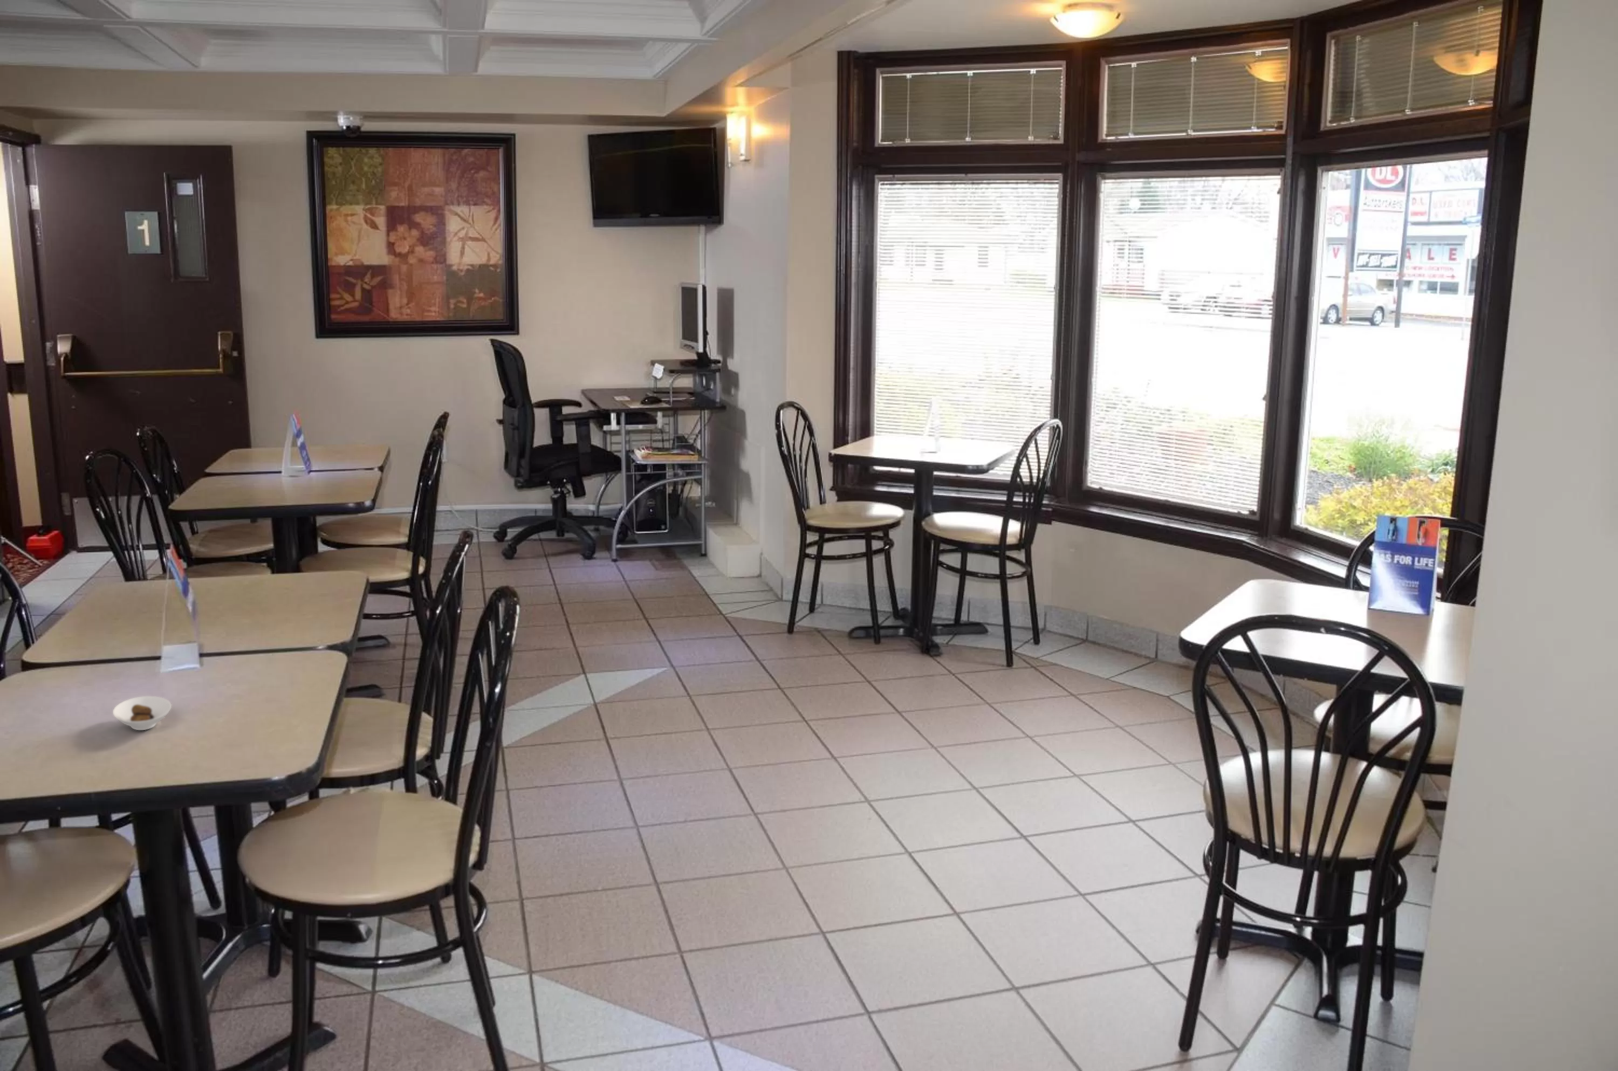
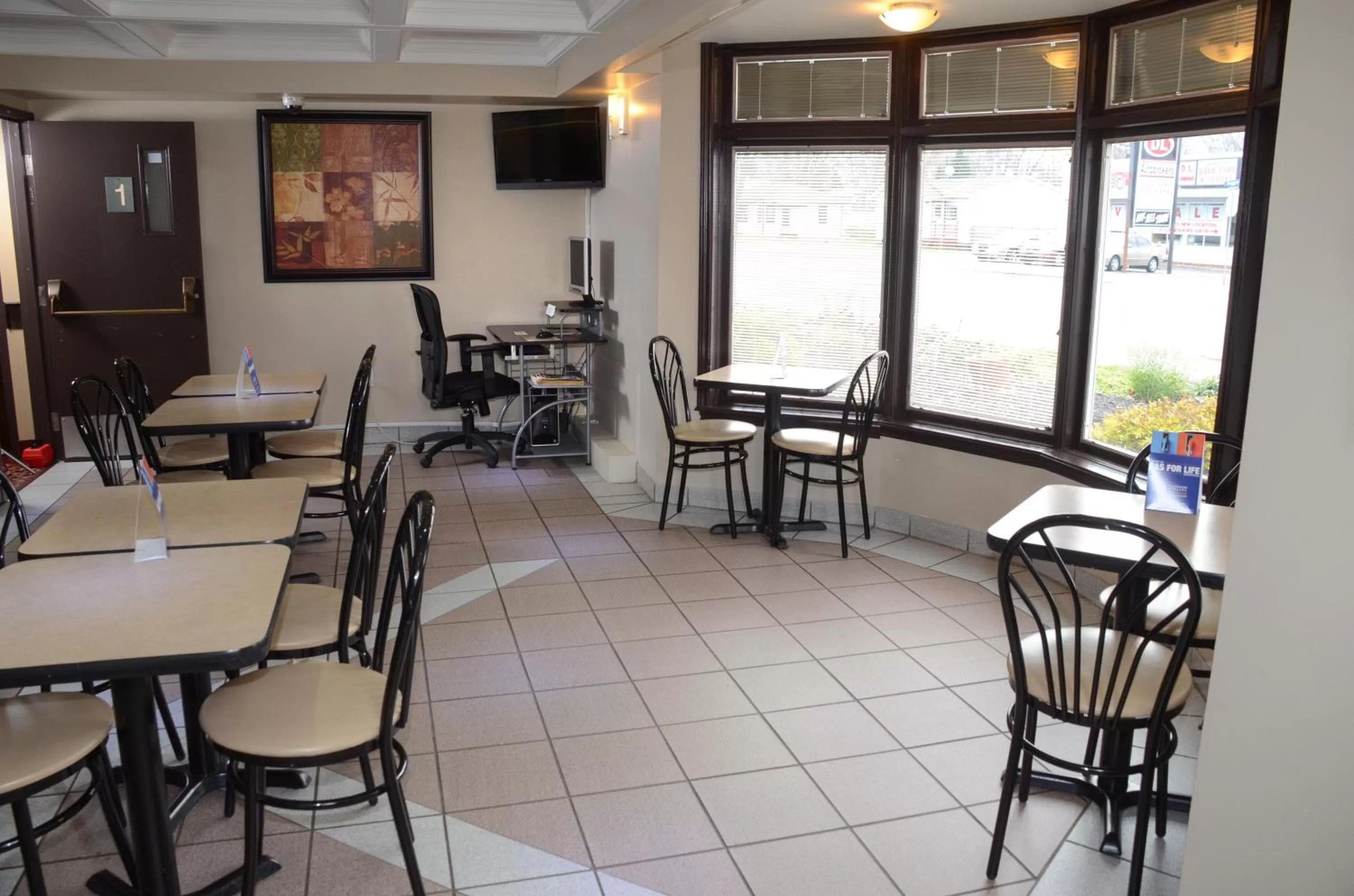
- saucer [112,696,172,730]
